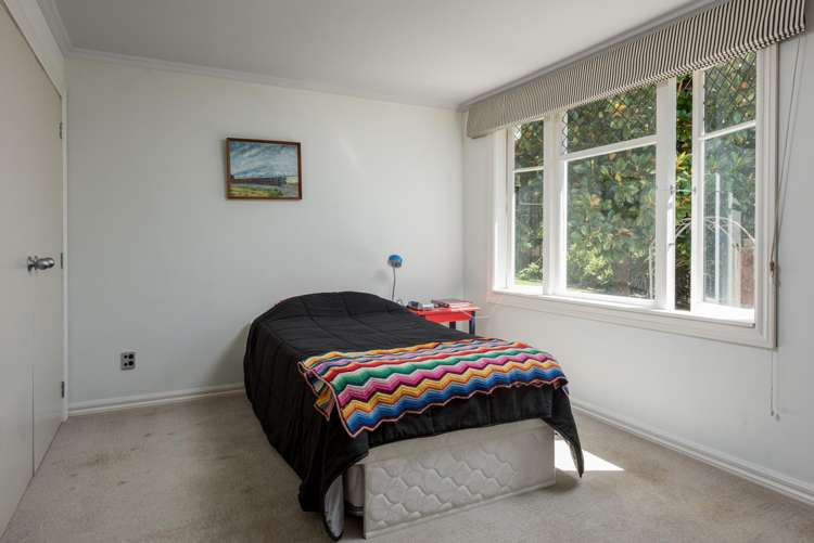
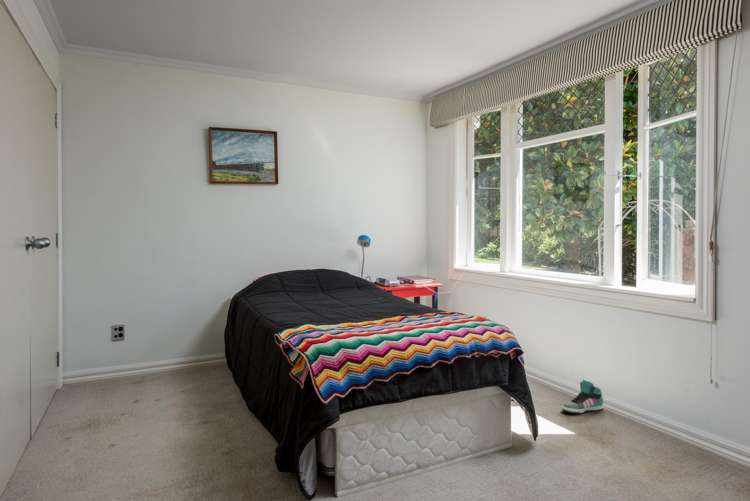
+ sneaker [561,379,604,415]
